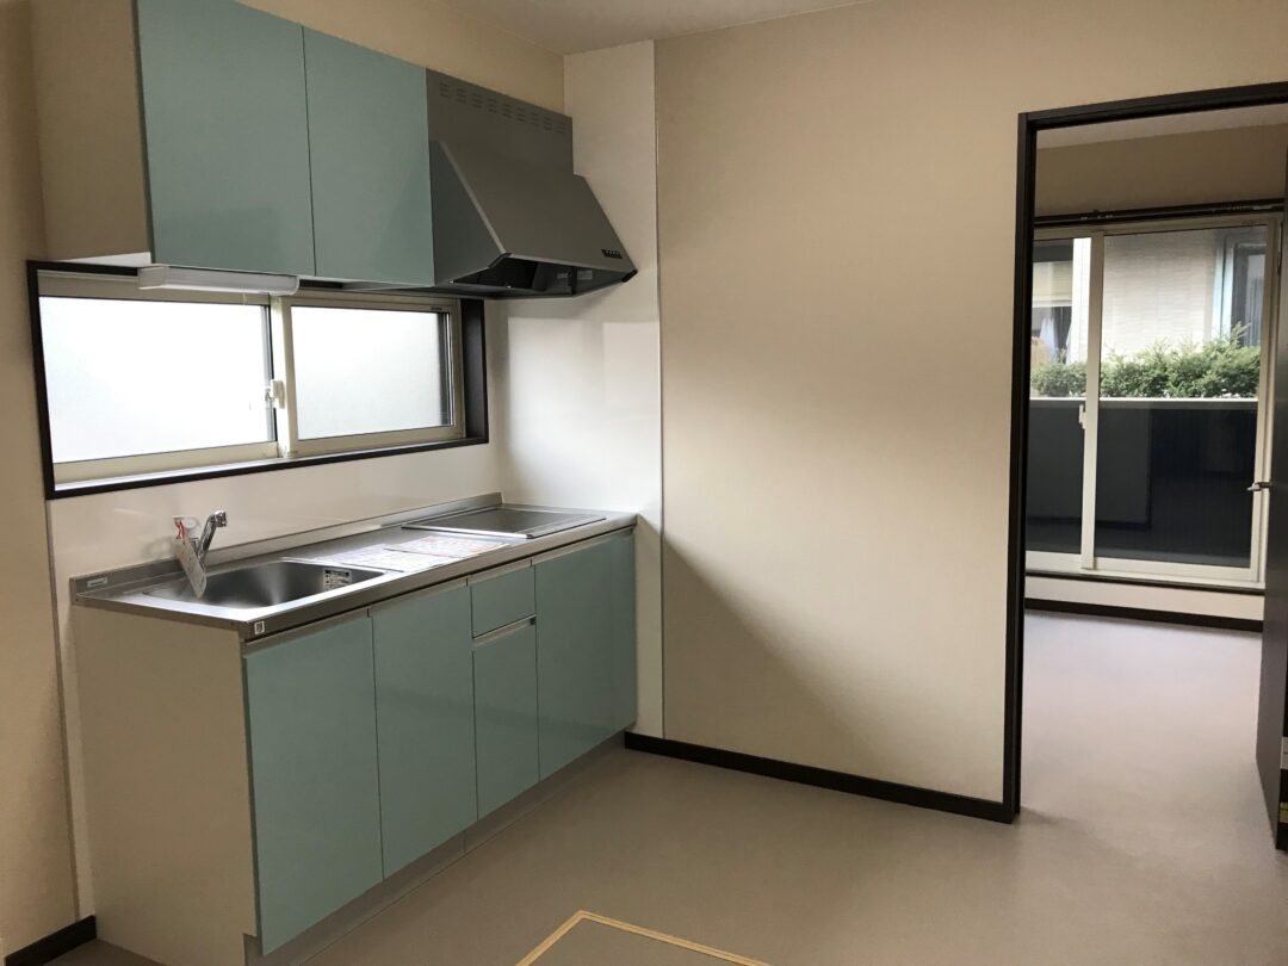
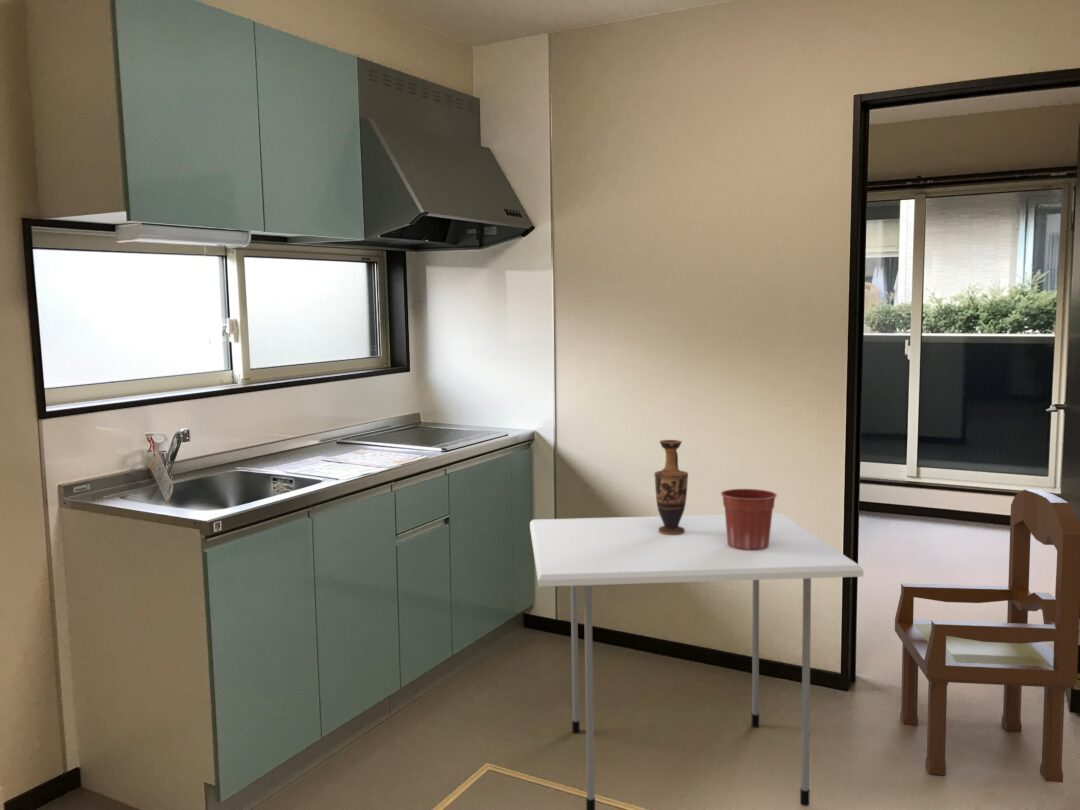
+ dining chair [894,489,1080,783]
+ vase [653,439,689,535]
+ dining table [529,512,864,810]
+ flower pot [720,488,778,550]
